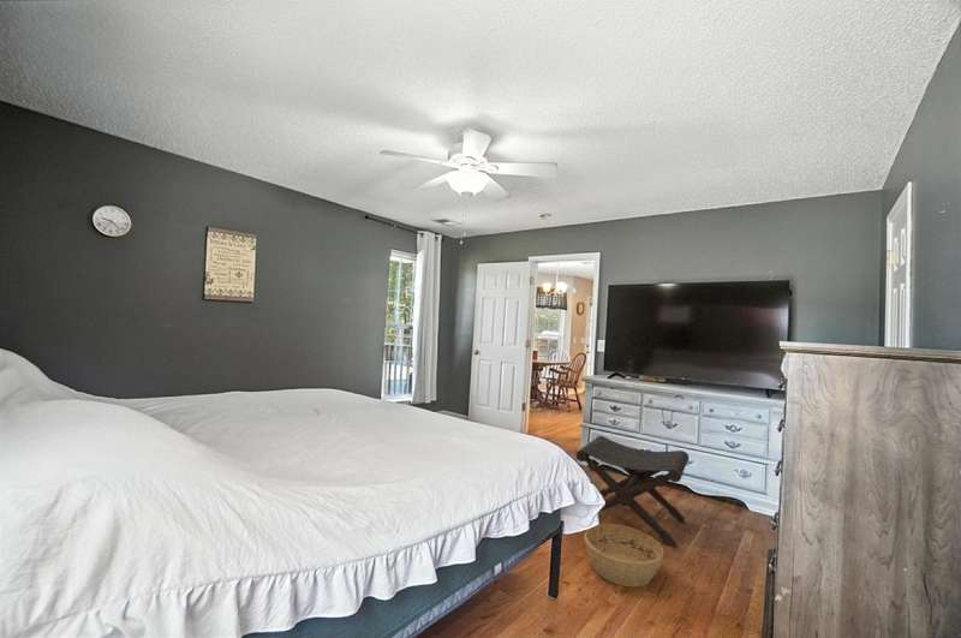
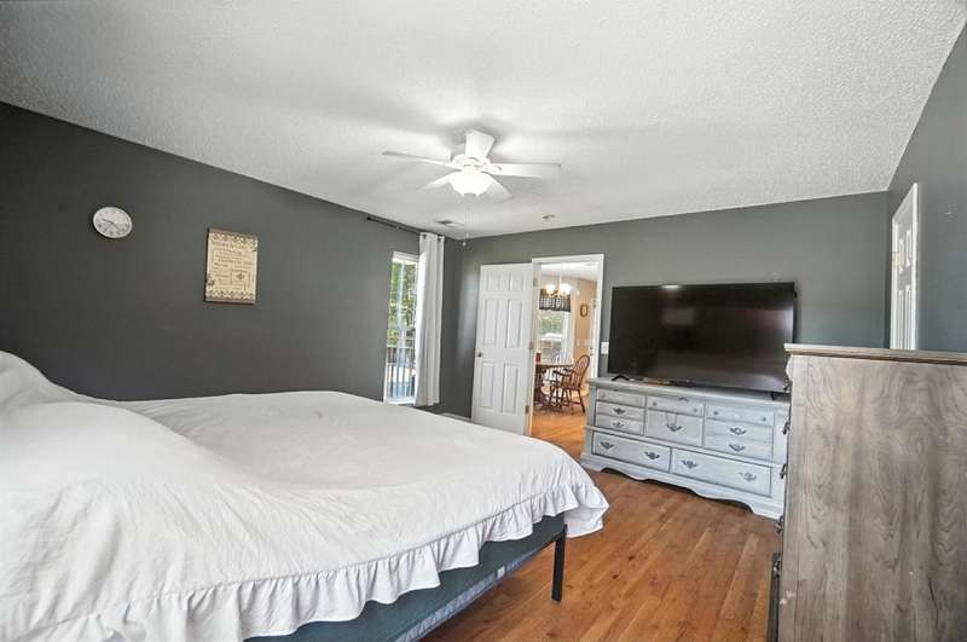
- footstool [575,435,690,549]
- basket [584,524,665,588]
